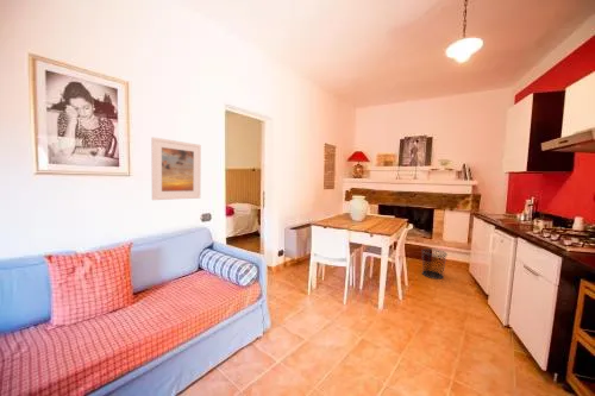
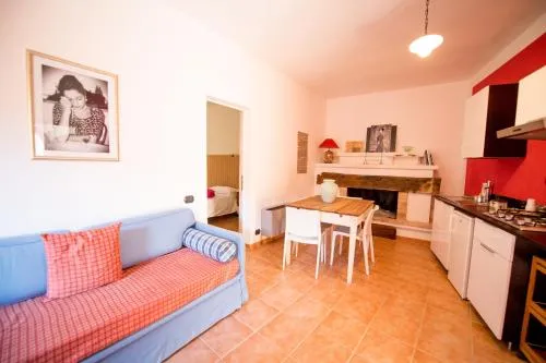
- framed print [150,136,202,201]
- waste bin [421,247,449,279]
